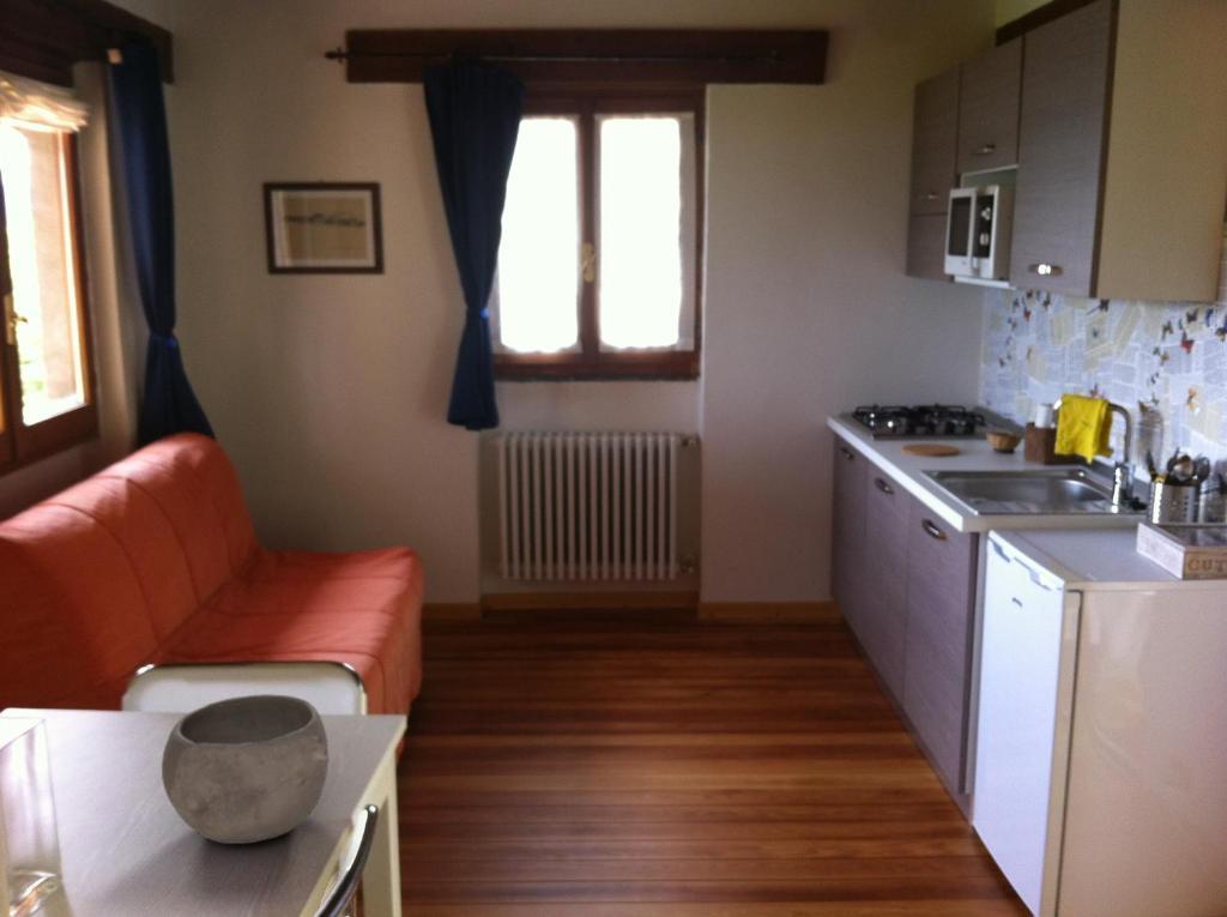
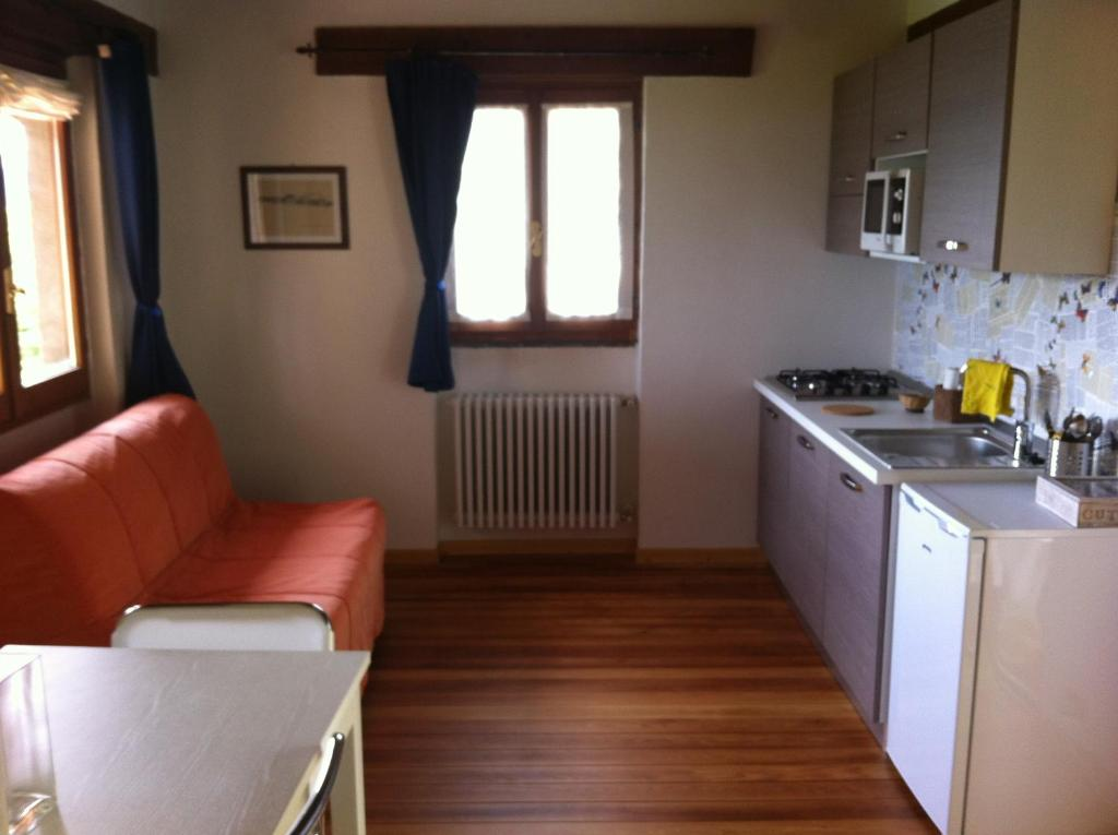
- bowl [161,693,331,845]
